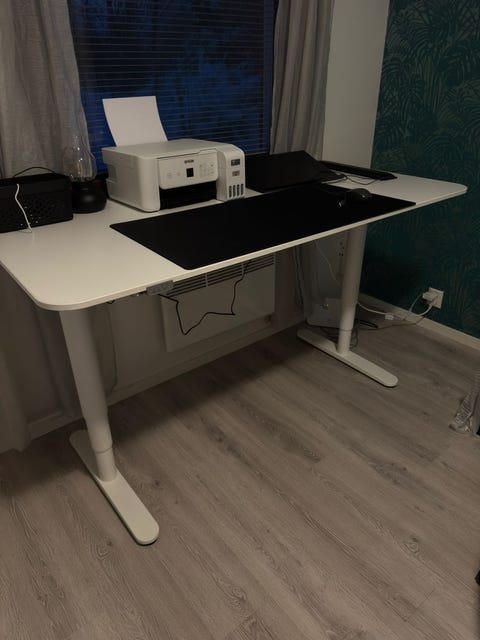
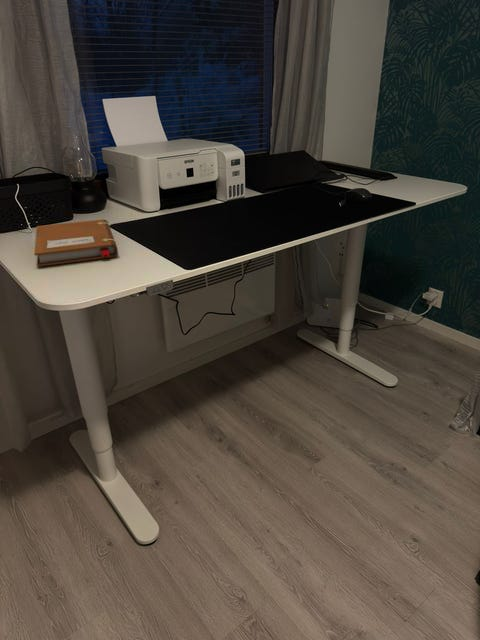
+ notebook [33,219,119,267]
